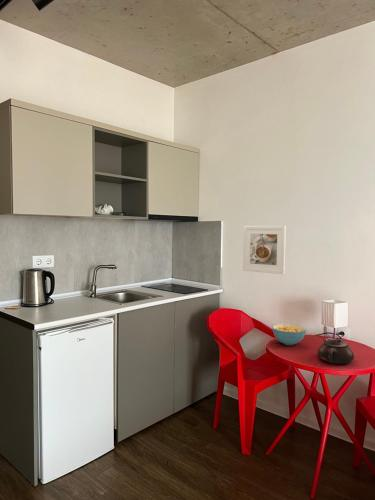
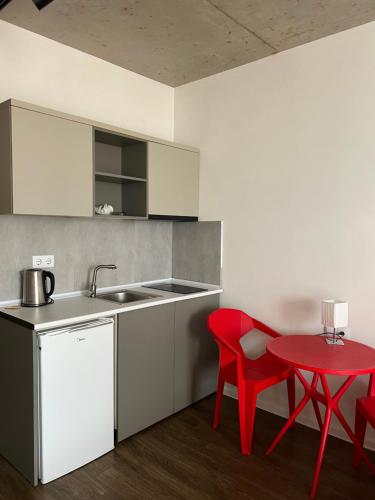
- teapot [317,338,355,365]
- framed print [242,225,287,275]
- cereal bowl [272,323,307,346]
